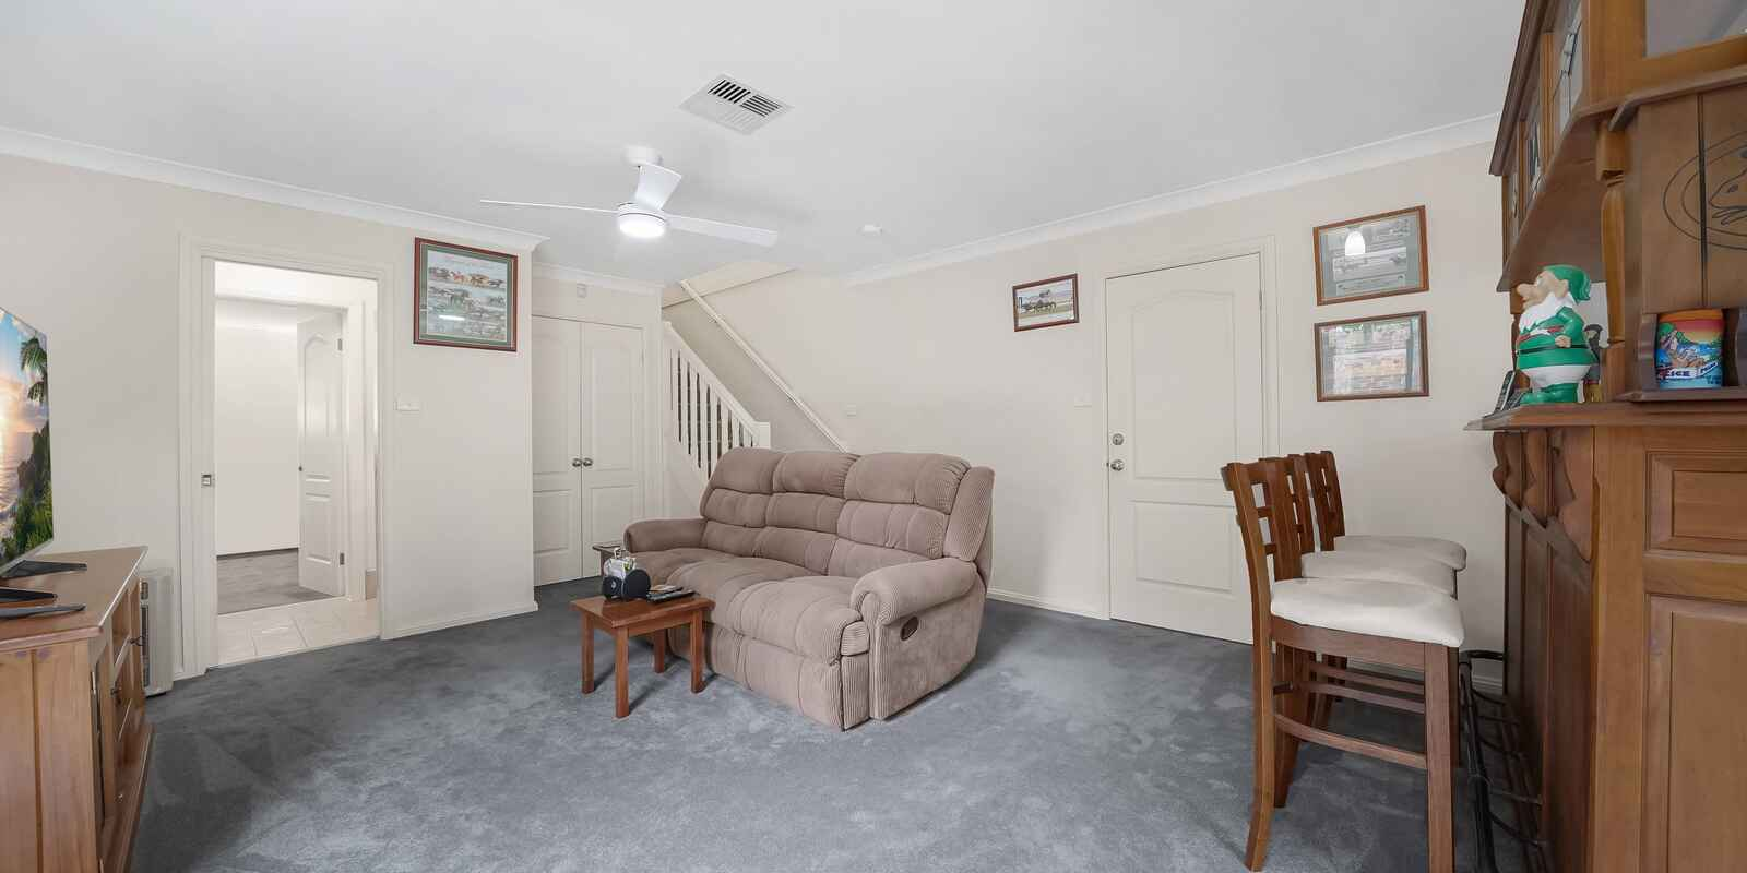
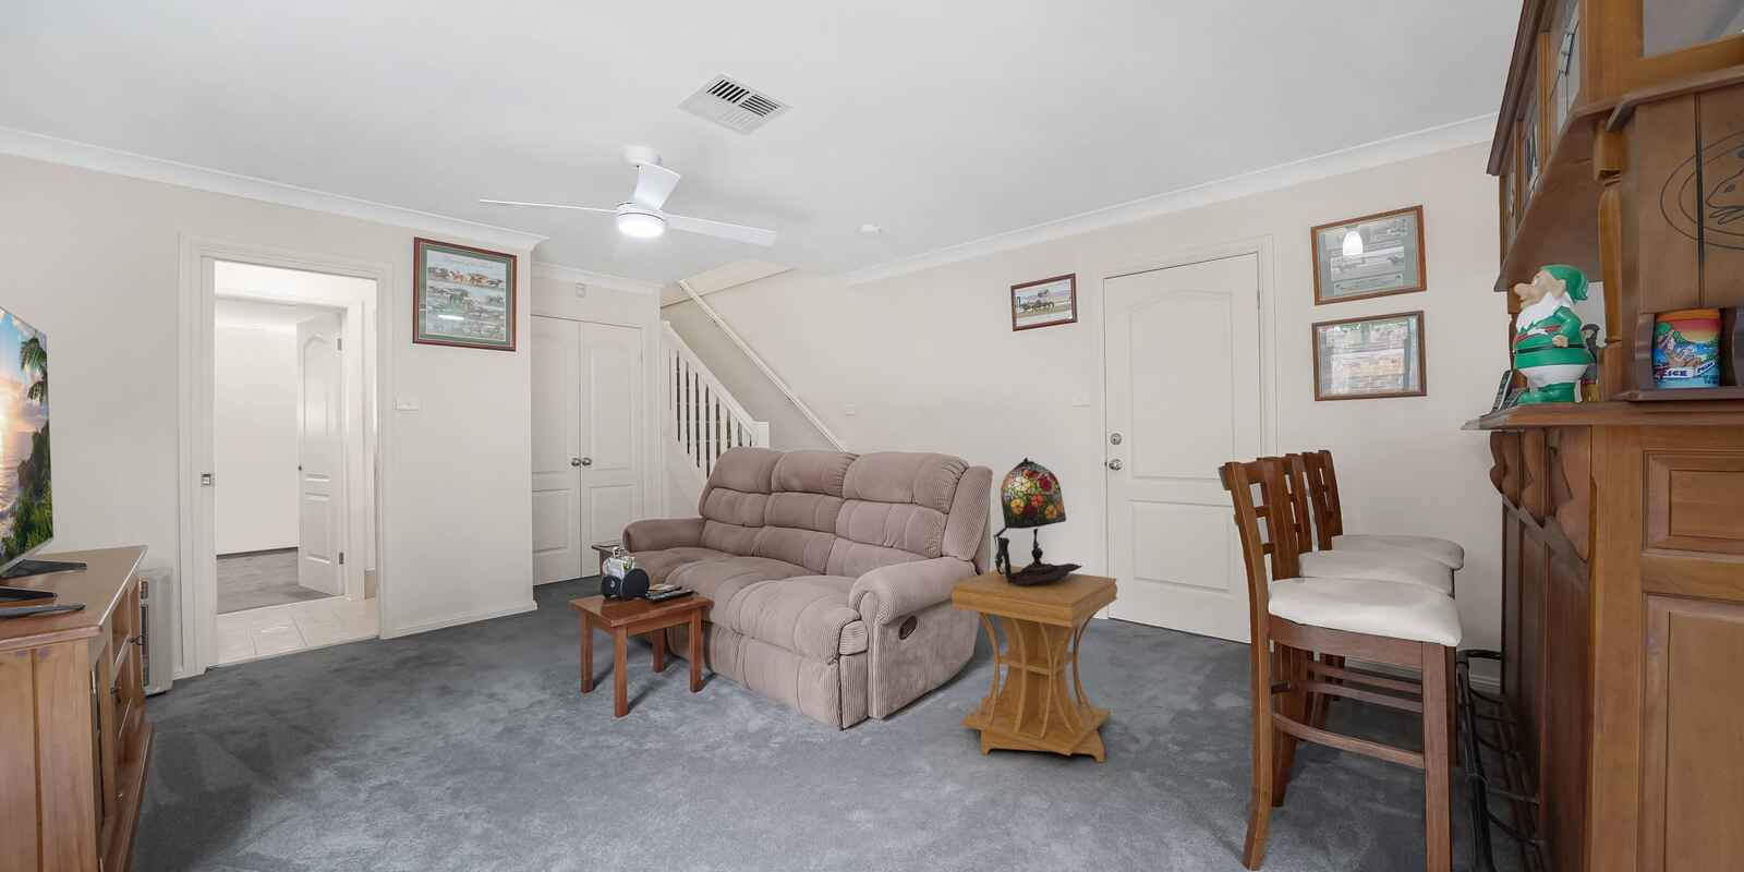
+ side table [951,565,1118,763]
+ table lamp [992,457,1082,584]
